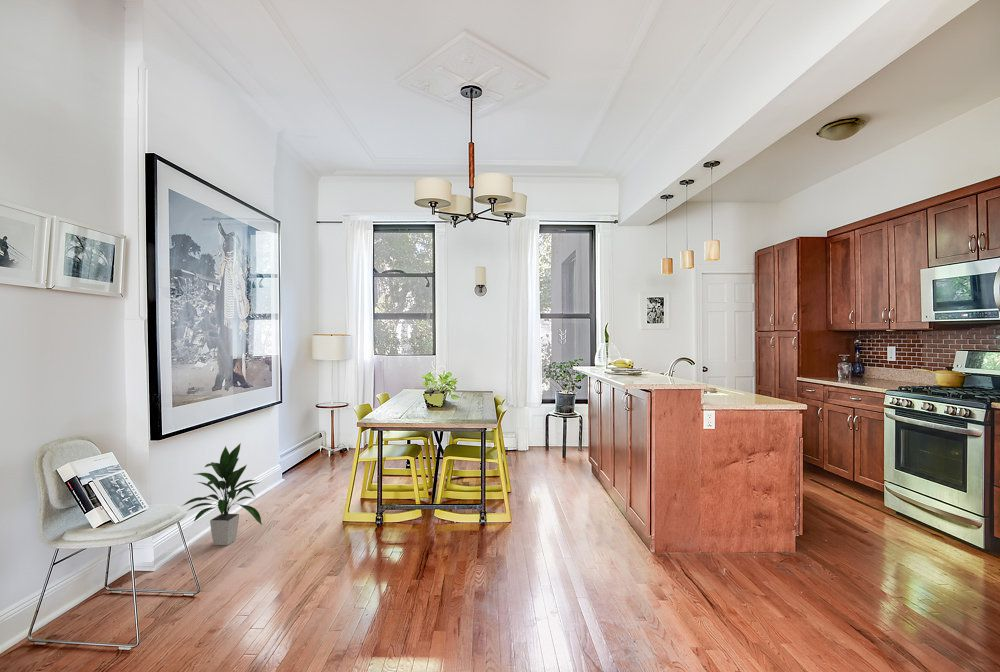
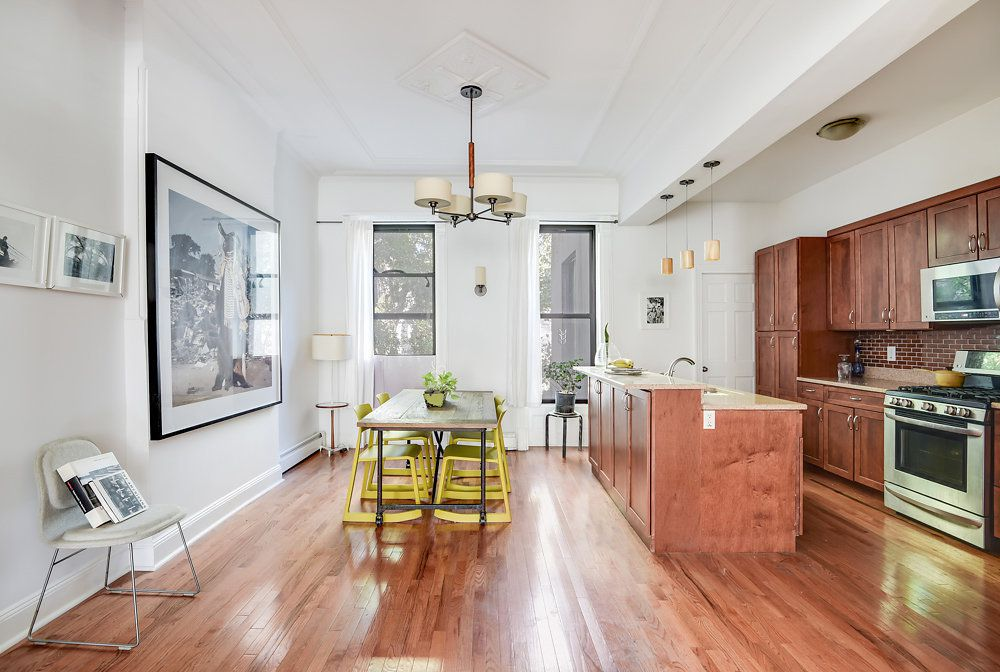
- indoor plant [181,442,263,546]
